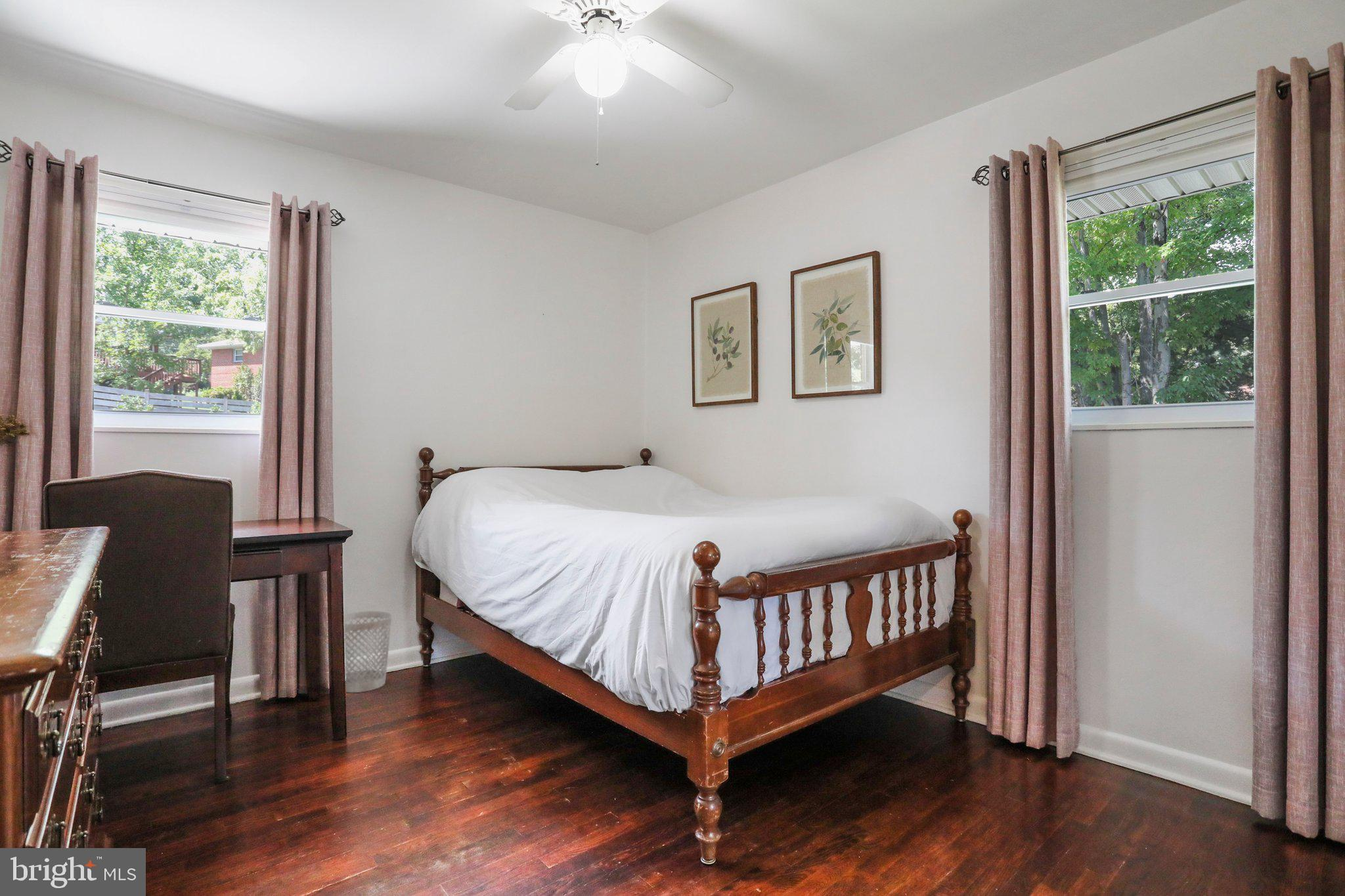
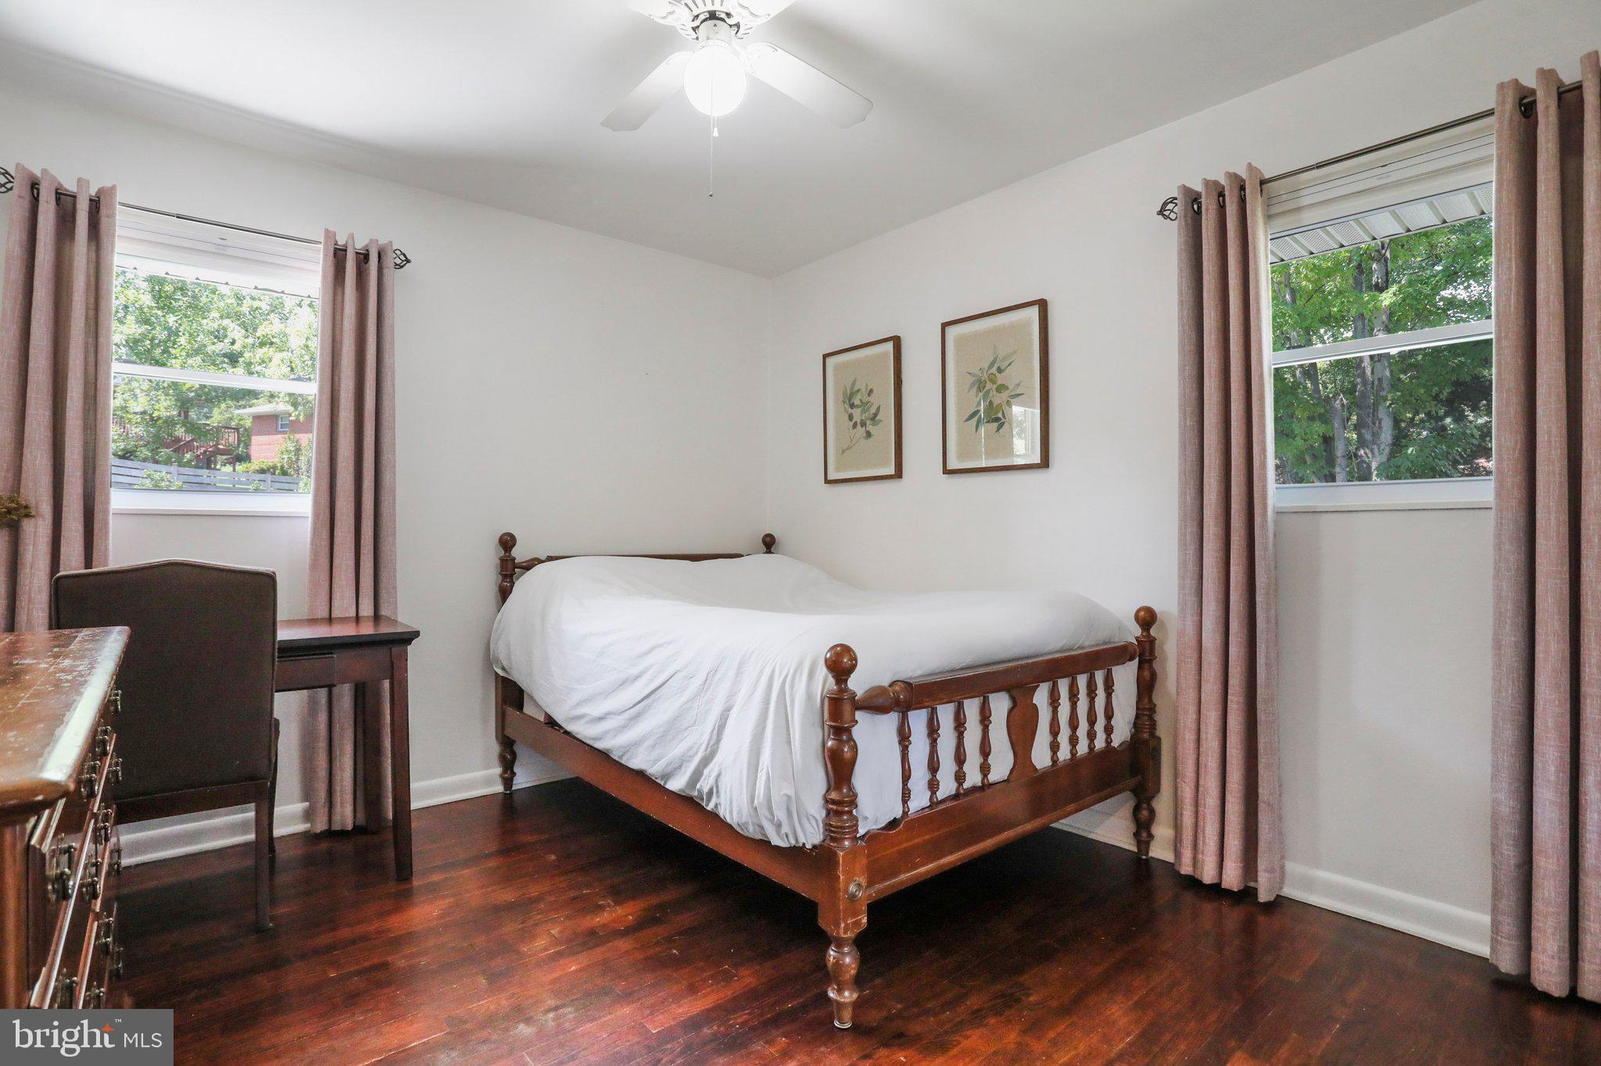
- wastebasket [343,610,393,693]
